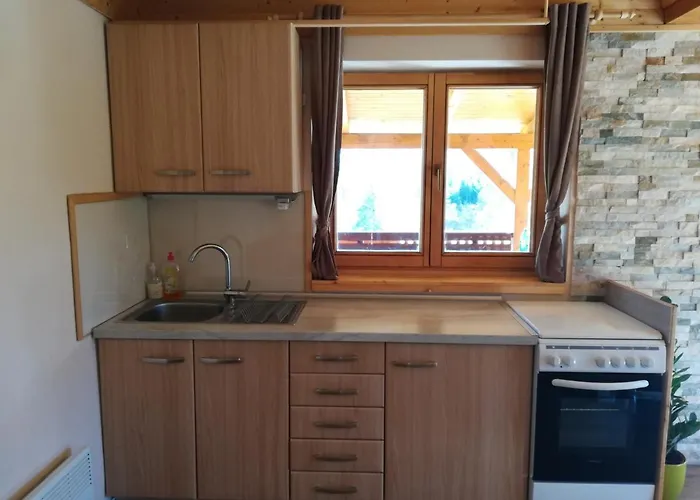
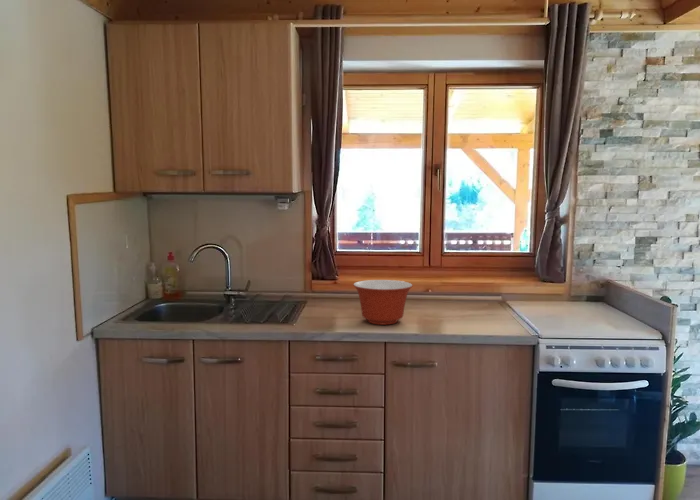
+ mixing bowl [352,279,414,326]
